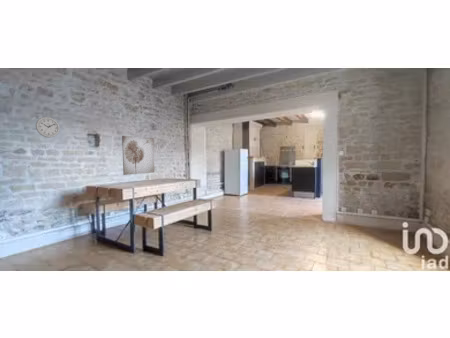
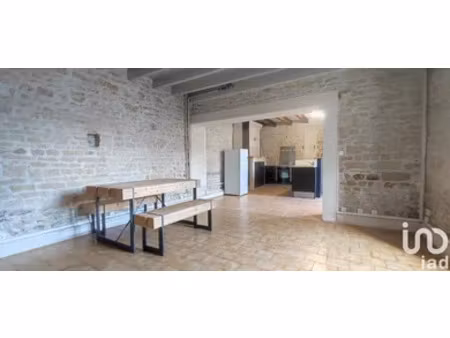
- wall art [121,135,155,176]
- wall clock [35,116,61,138]
